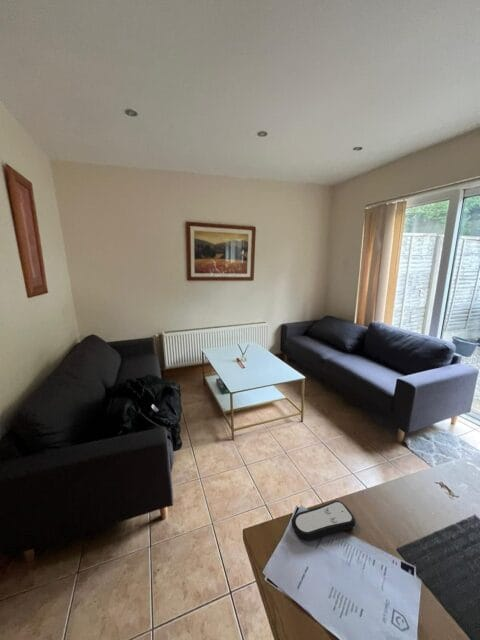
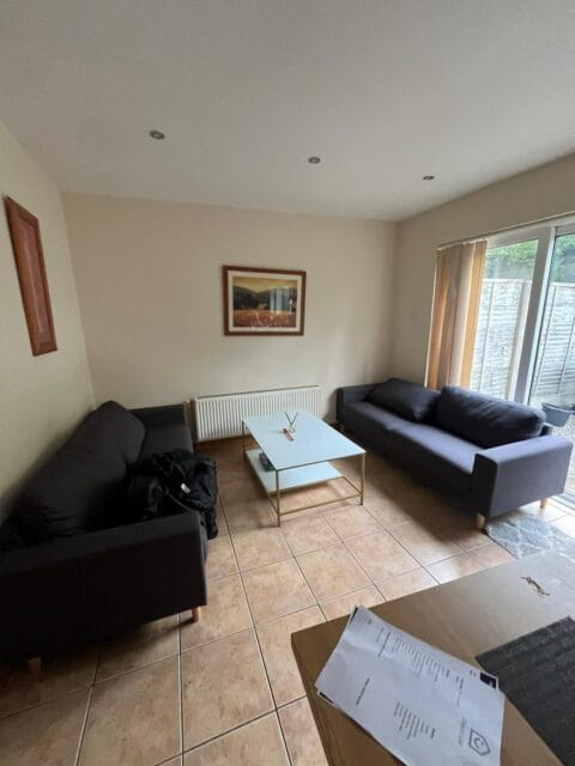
- remote control [291,500,357,541]
